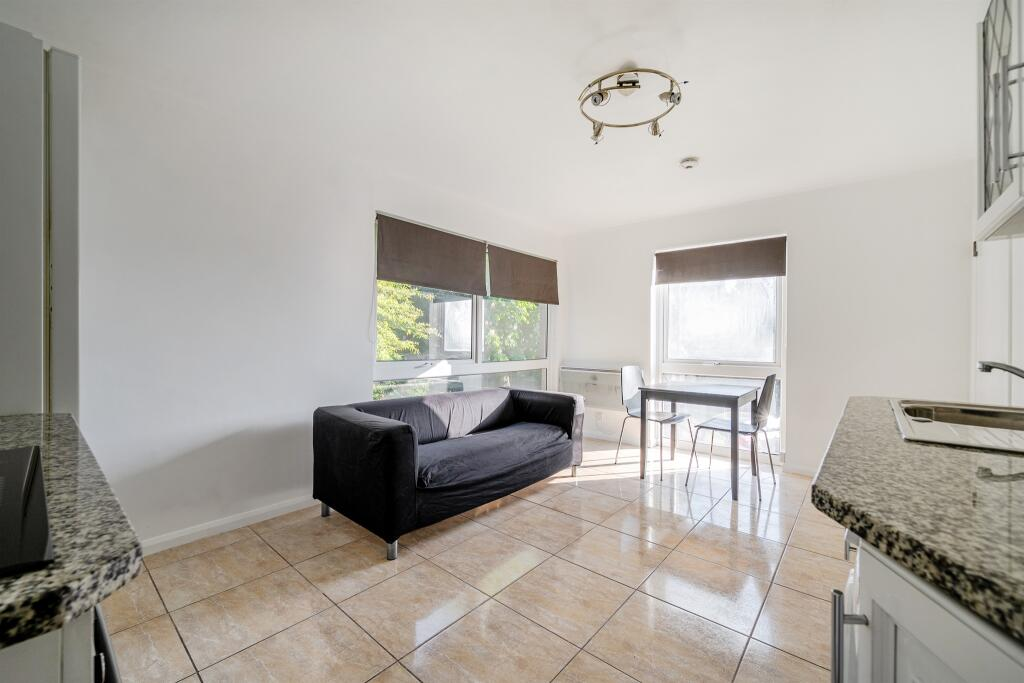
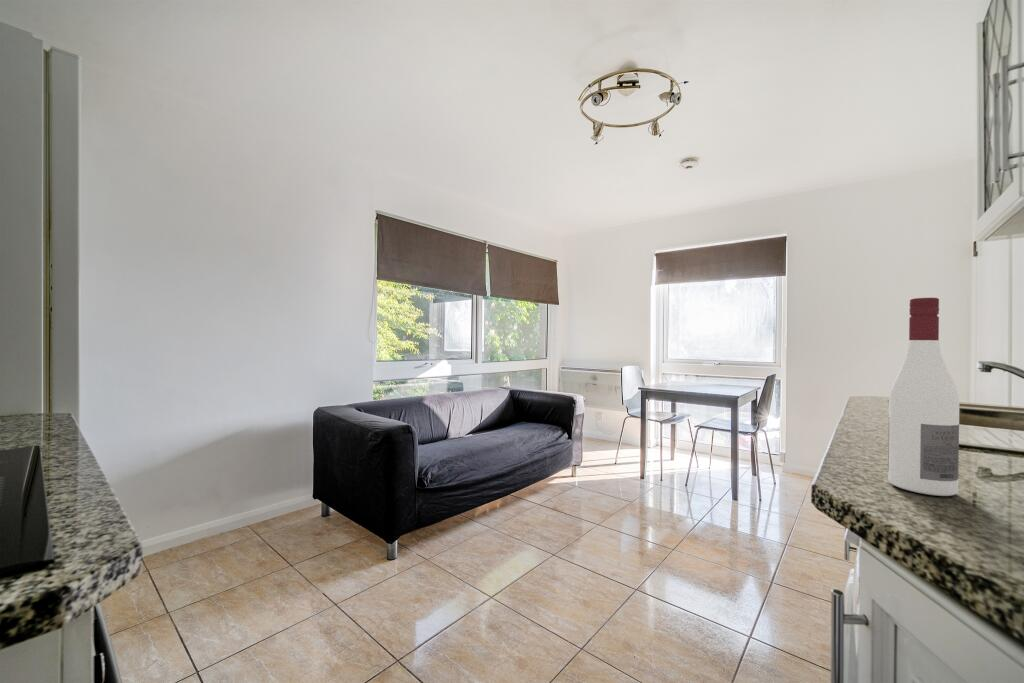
+ alcohol [887,297,960,497]
